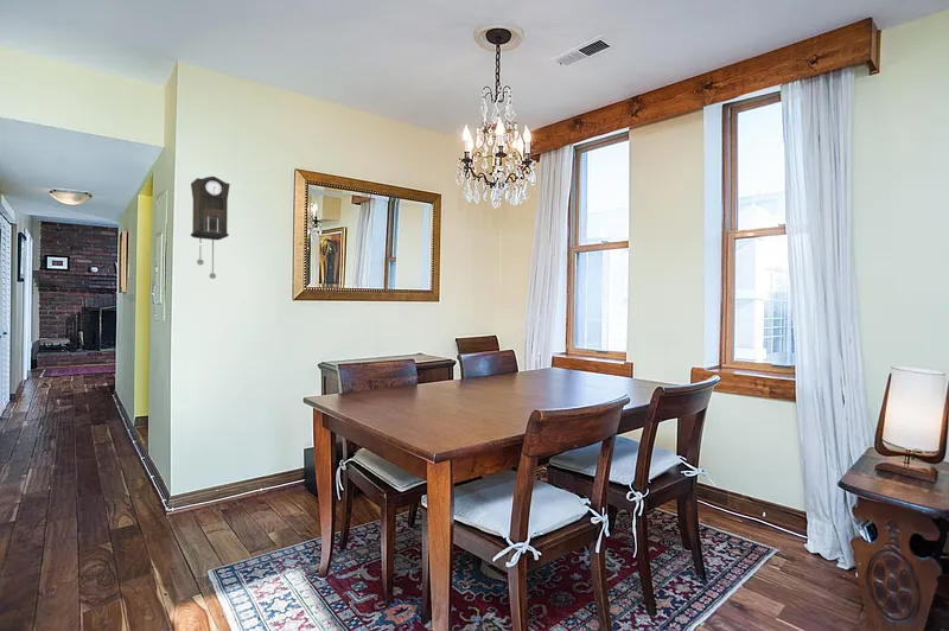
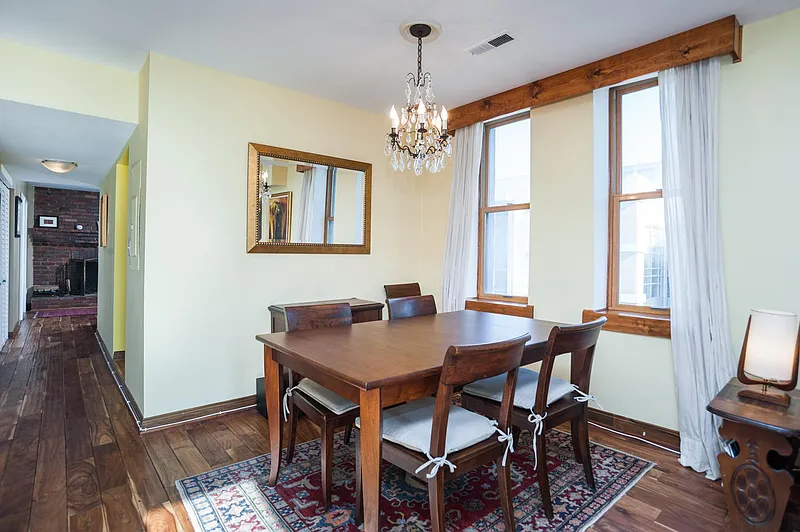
- pendulum clock [190,176,231,280]
